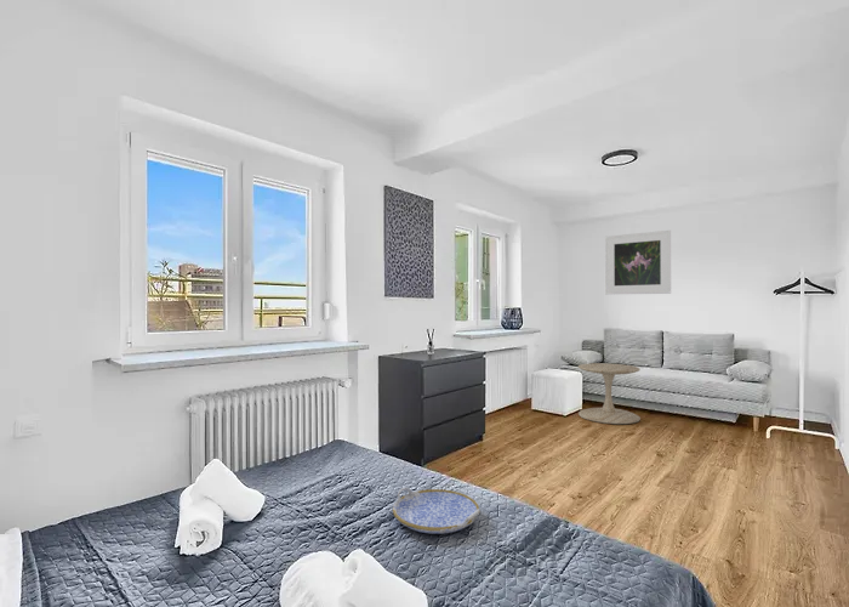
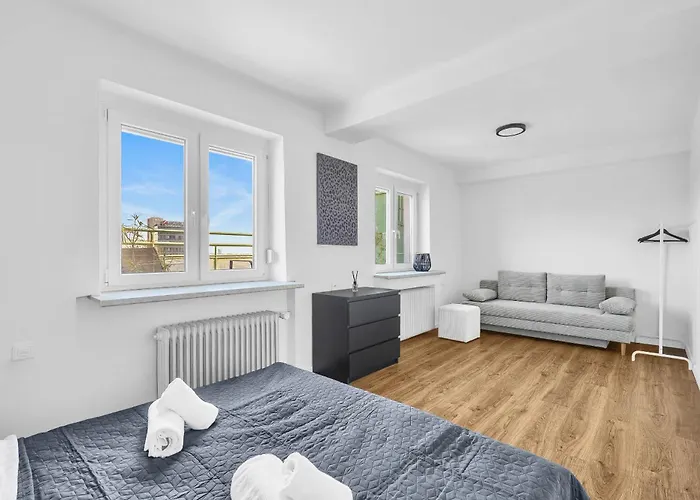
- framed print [604,229,672,296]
- side table [577,362,642,425]
- serving tray [392,487,480,535]
